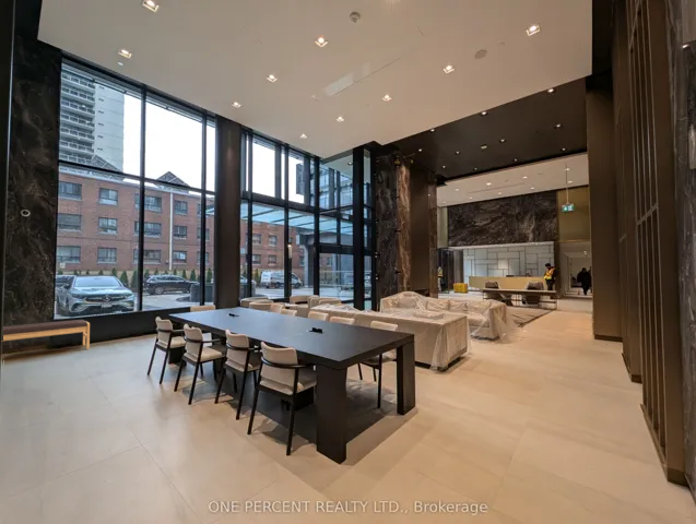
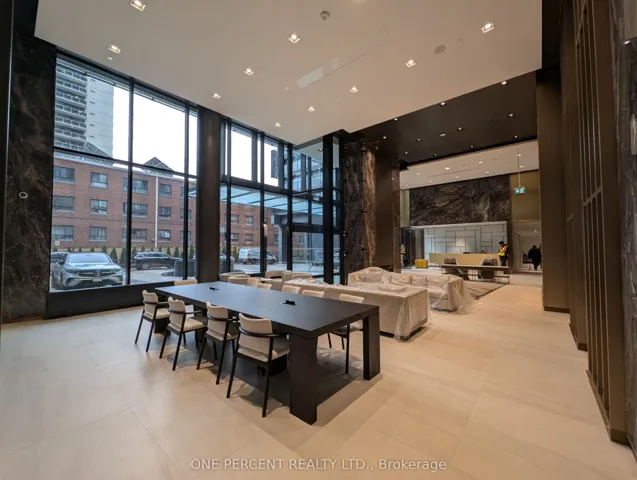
- bench [2,319,91,350]
